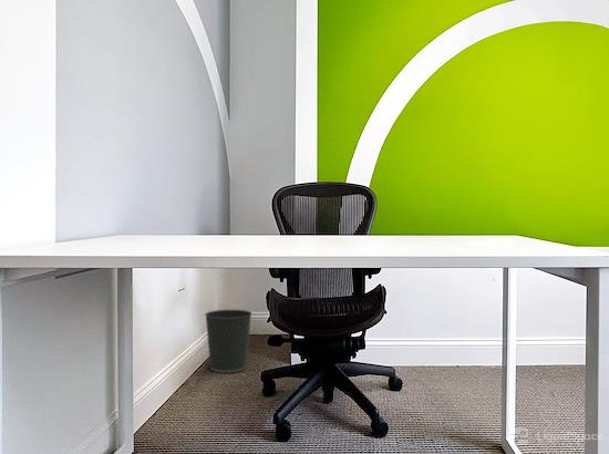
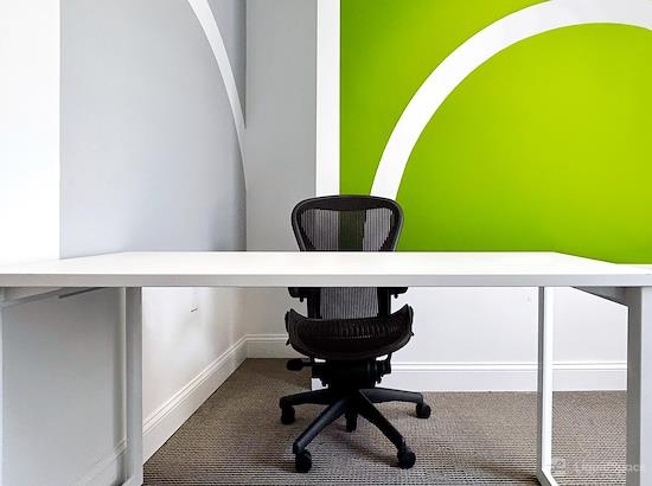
- wastebasket [204,309,252,373]
